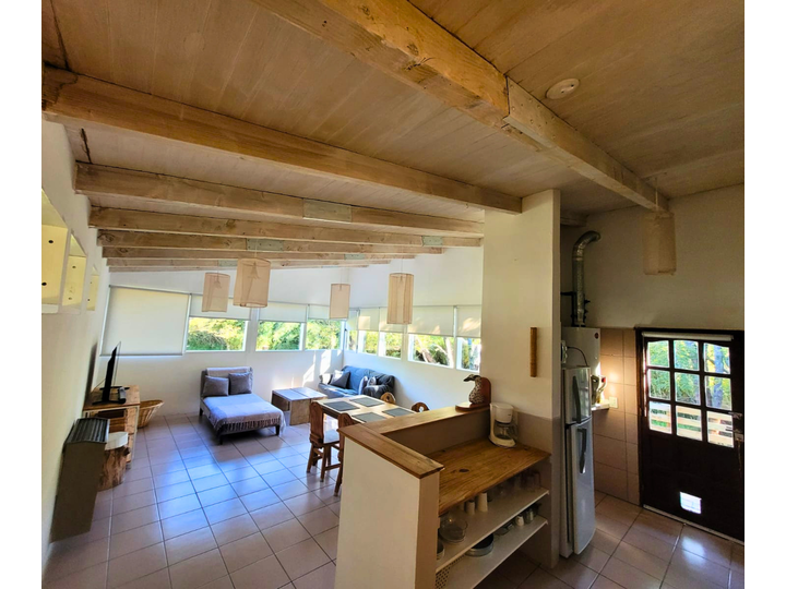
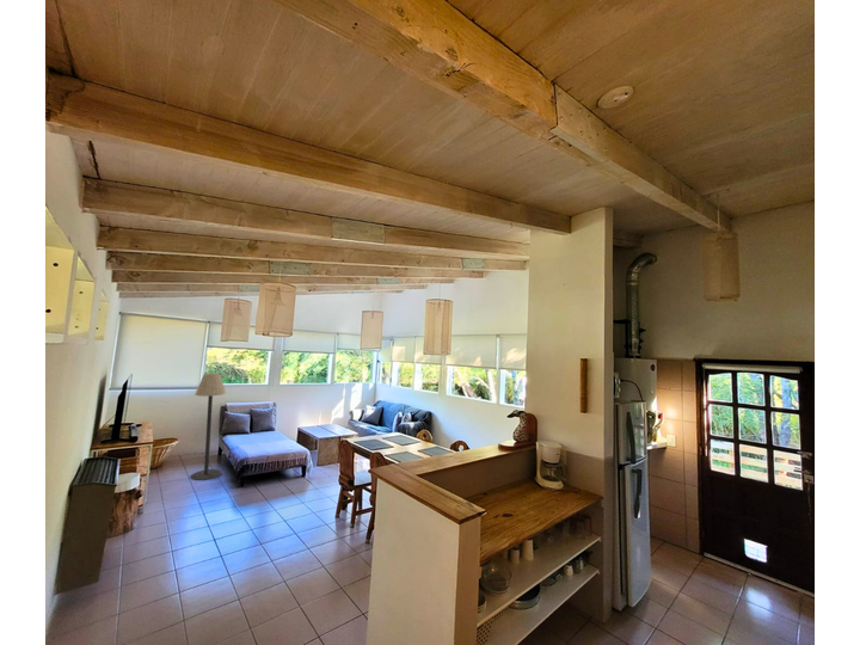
+ floor lamp [190,371,227,481]
